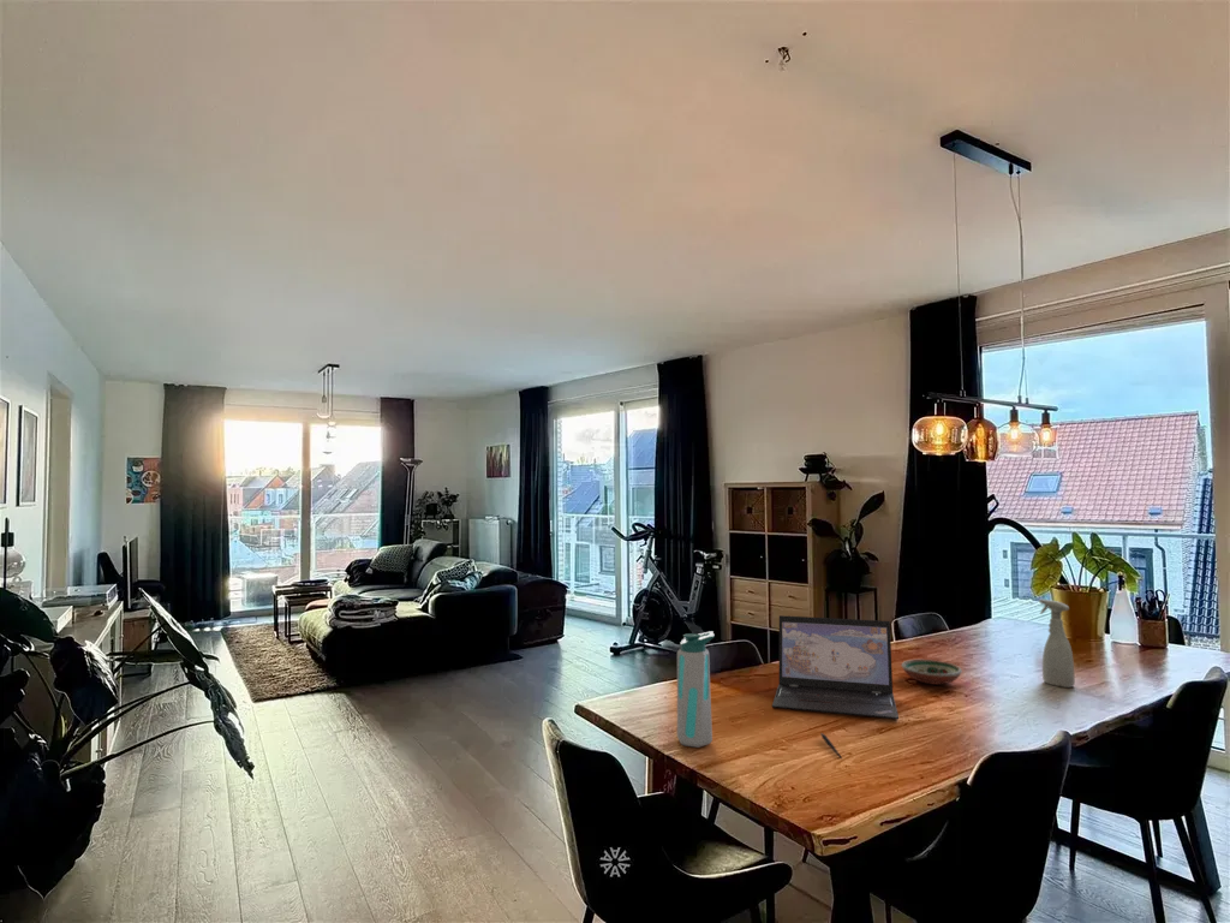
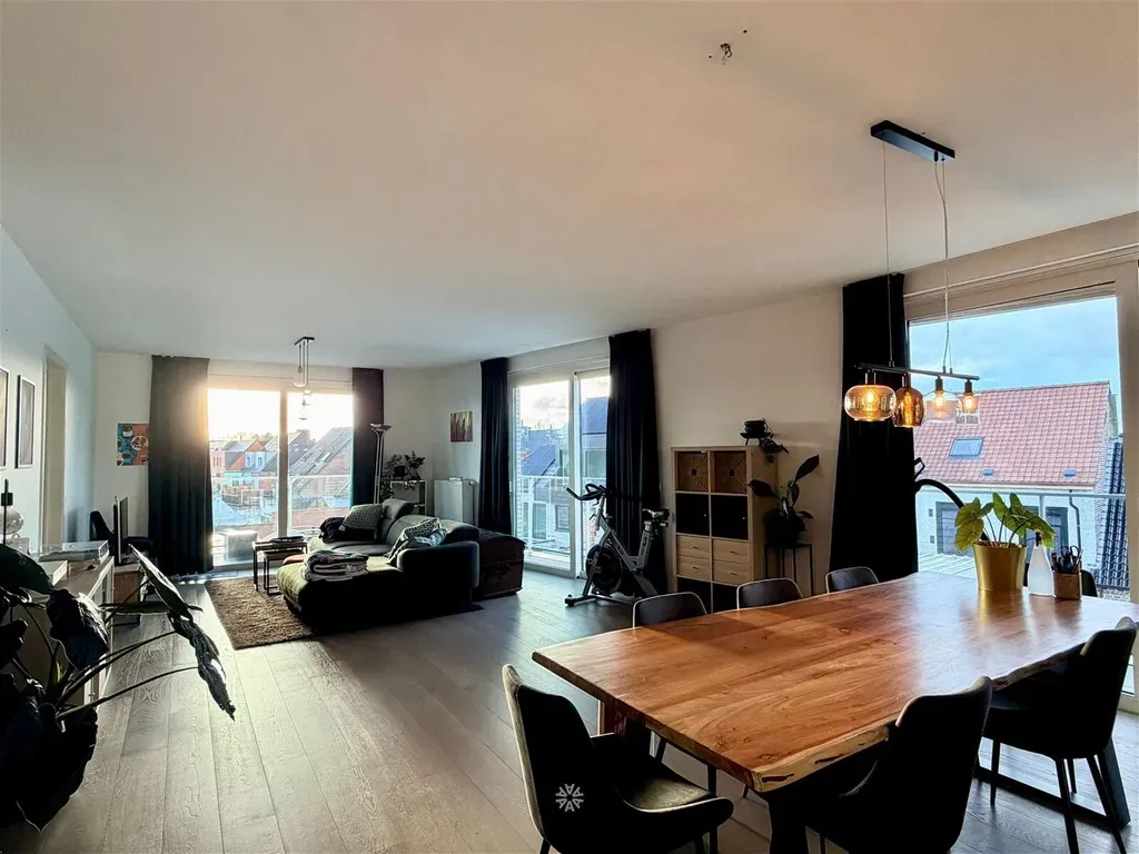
- water bottle [676,630,716,749]
- spray bottle [1038,599,1076,689]
- pen [819,732,843,760]
- decorative bowl [900,659,963,686]
- laptop [771,614,900,720]
